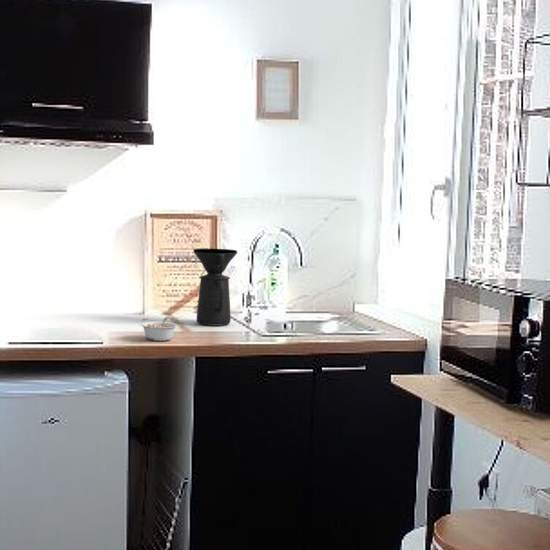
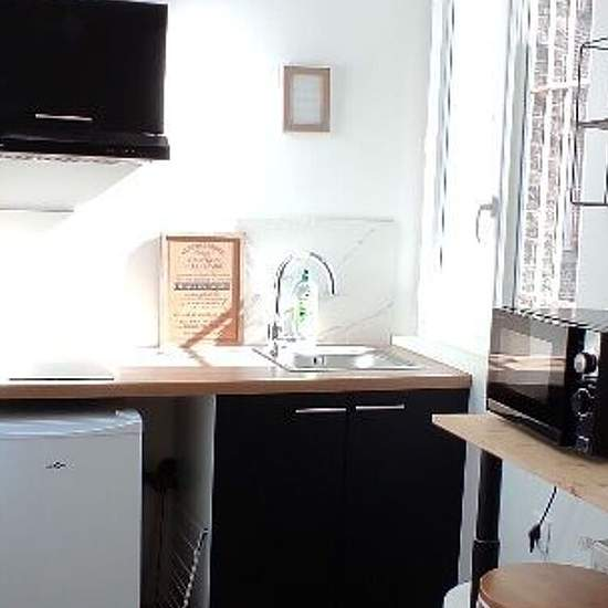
- legume [140,317,179,342]
- coffee maker [192,247,238,326]
